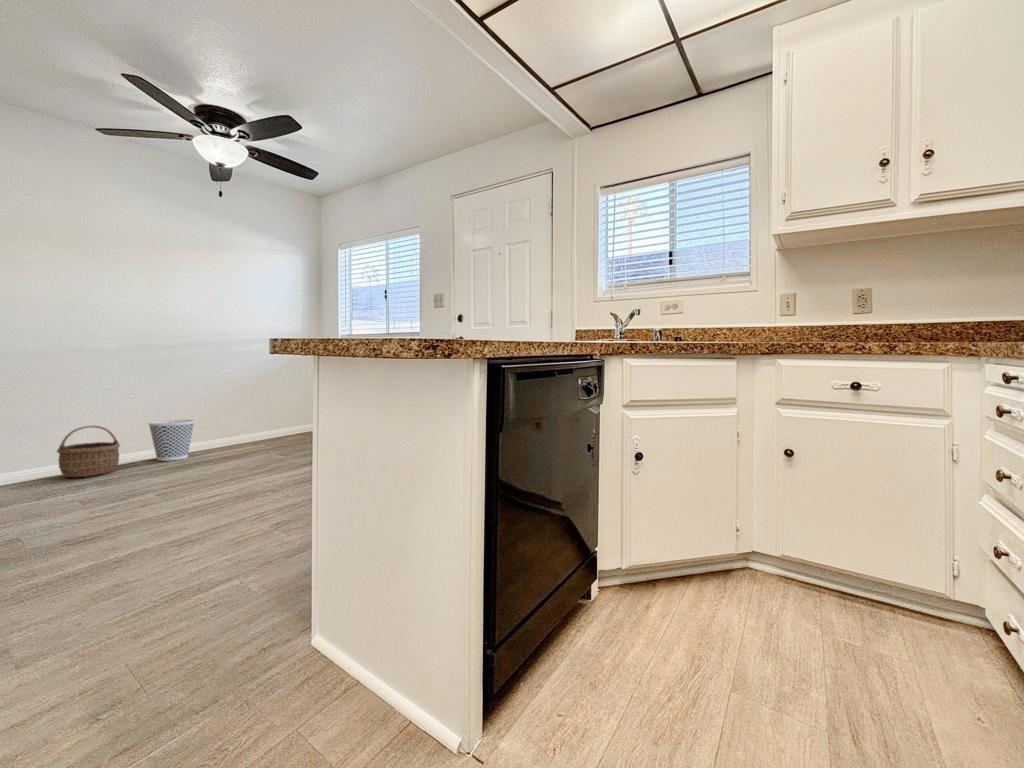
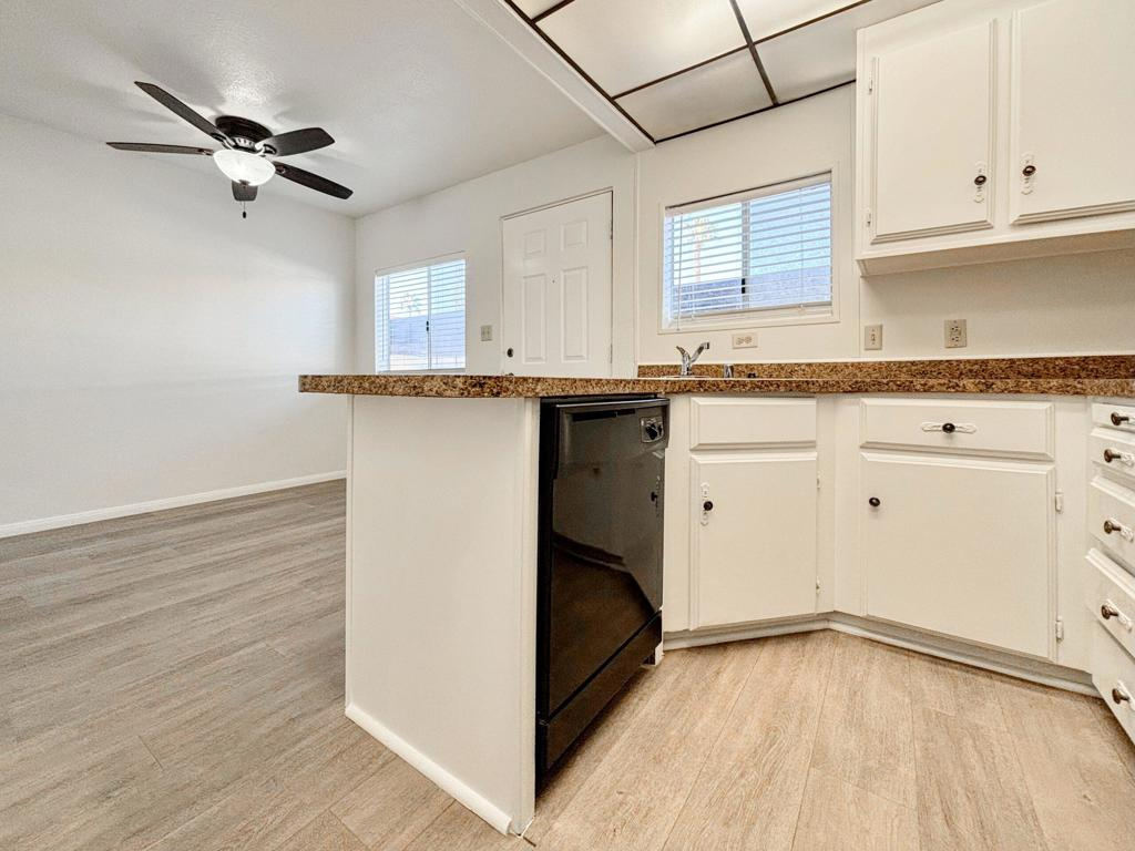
- wastebasket [147,419,196,462]
- wicker basket [56,424,121,478]
